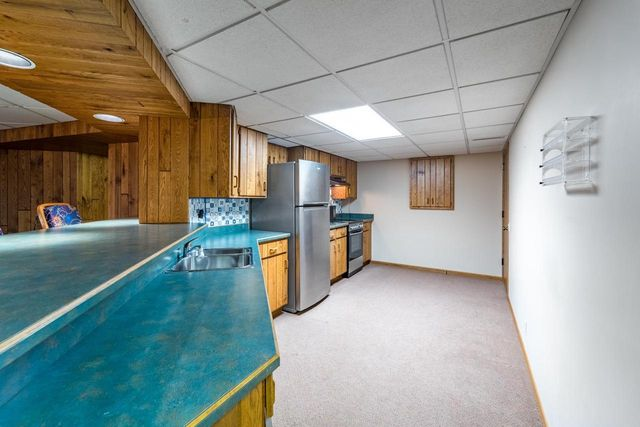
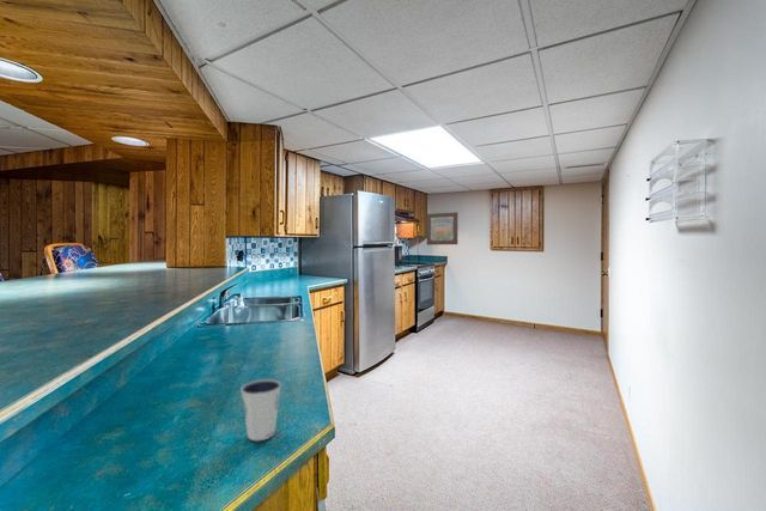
+ wall art [426,211,458,247]
+ dixie cup [239,378,282,442]
